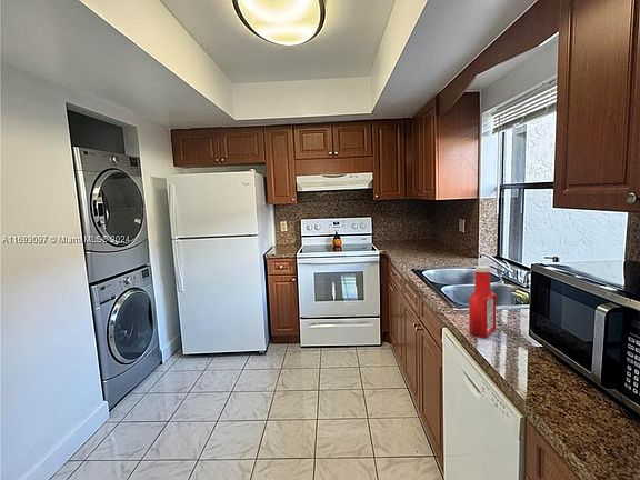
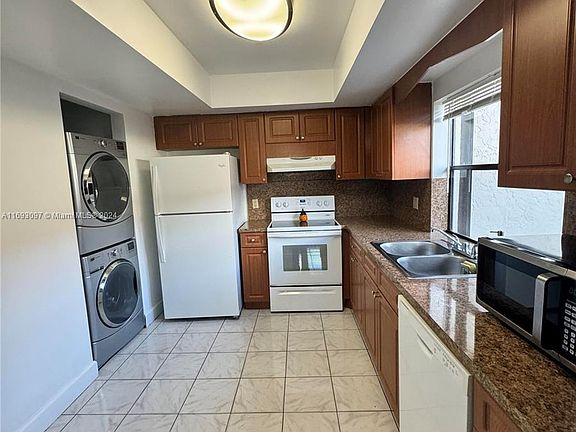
- soap bottle [468,264,497,339]
